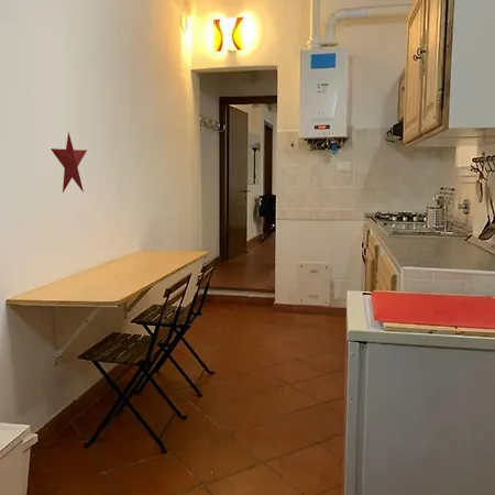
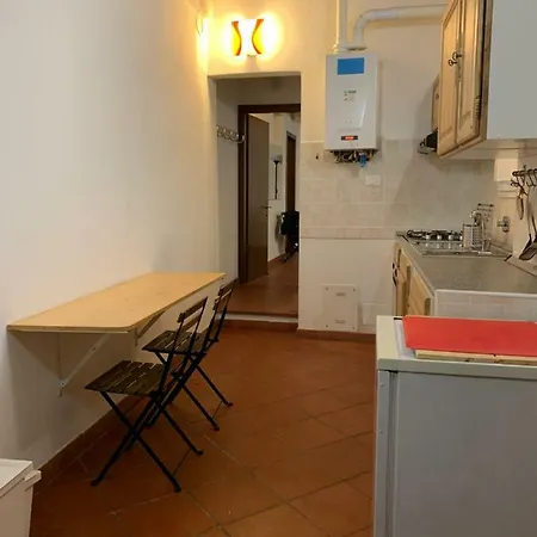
- decorative star [50,131,88,194]
